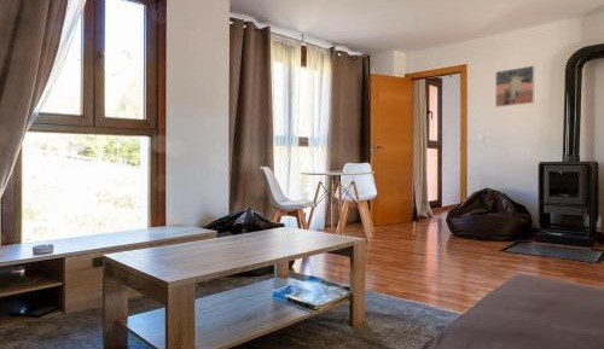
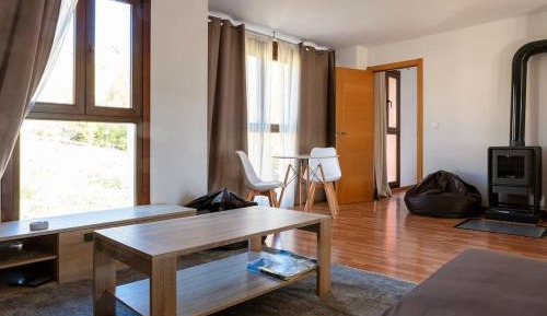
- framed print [494,64,536,109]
